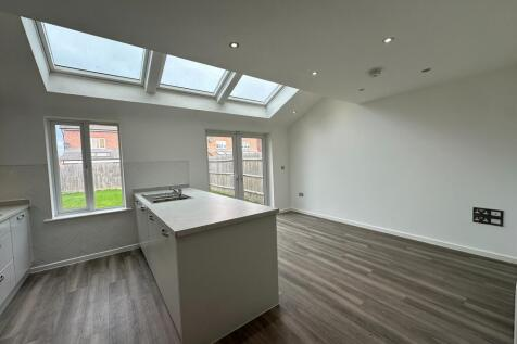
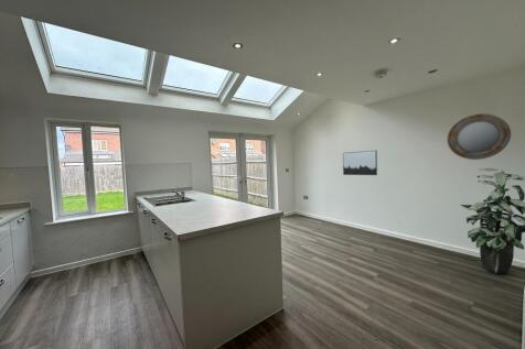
+ home mirror [446,112,512,161]
+ indoor plant [459,167,525,275]
+ wall art [342,150,378,176]
